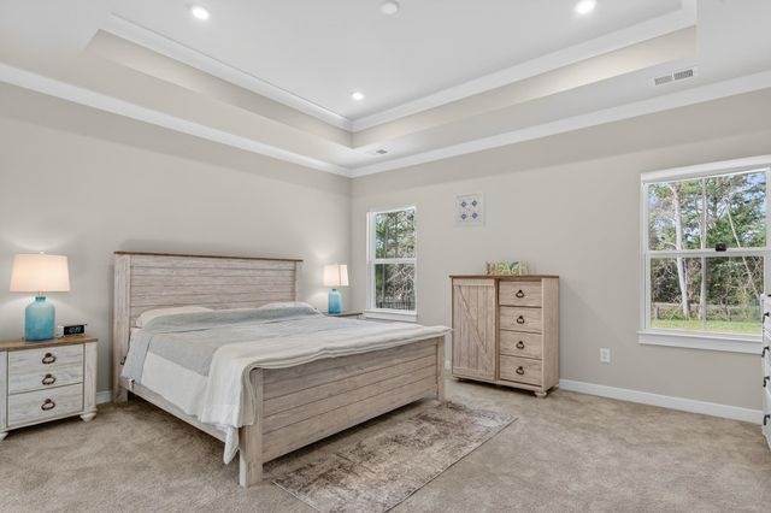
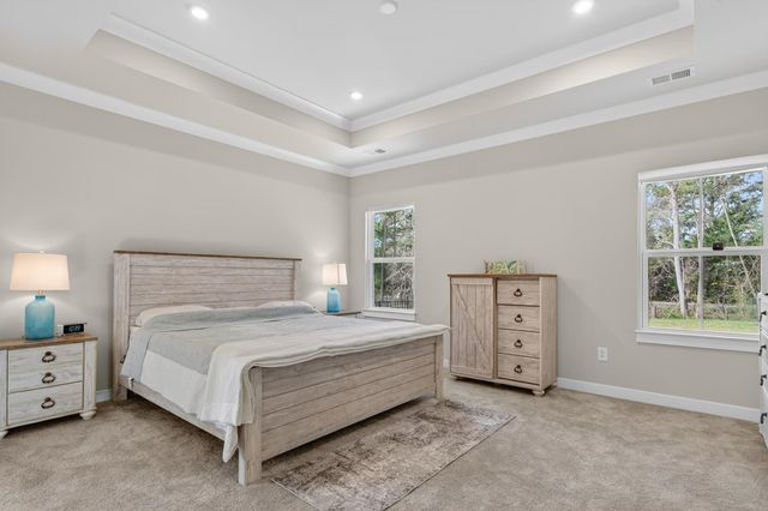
- wall art [453,190,487,229]
